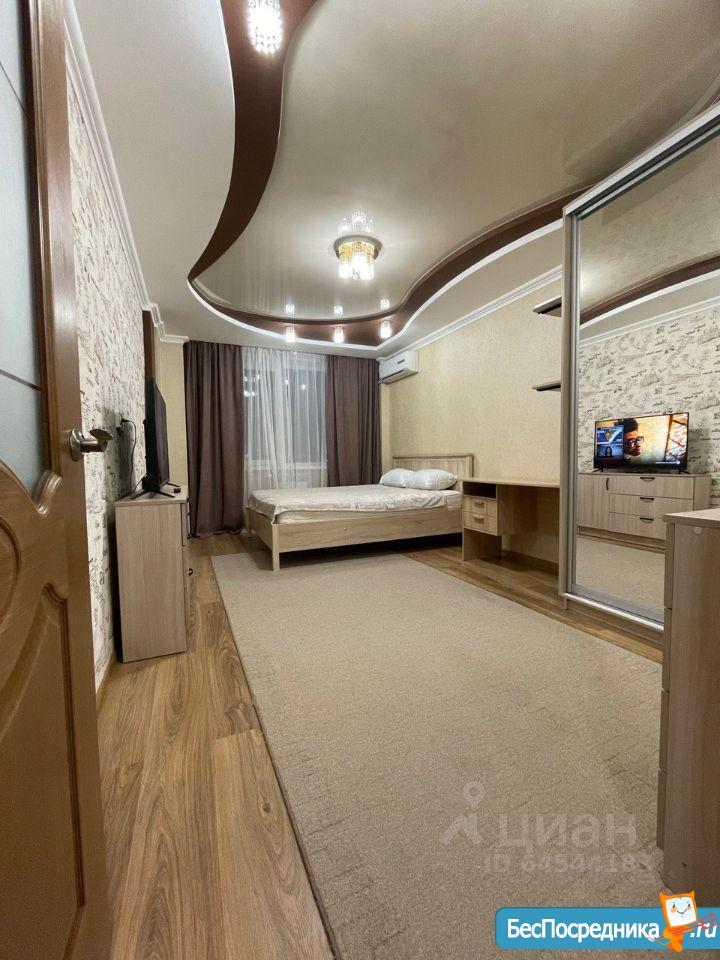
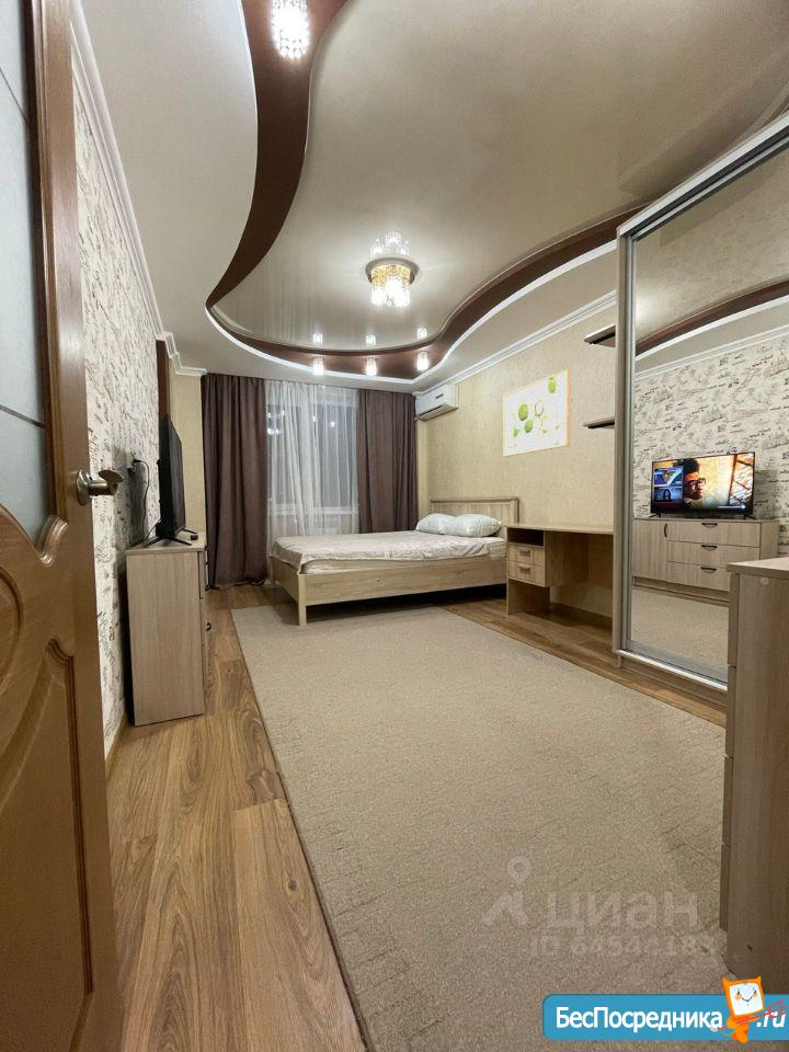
+ wall art [503,369,572,458]
